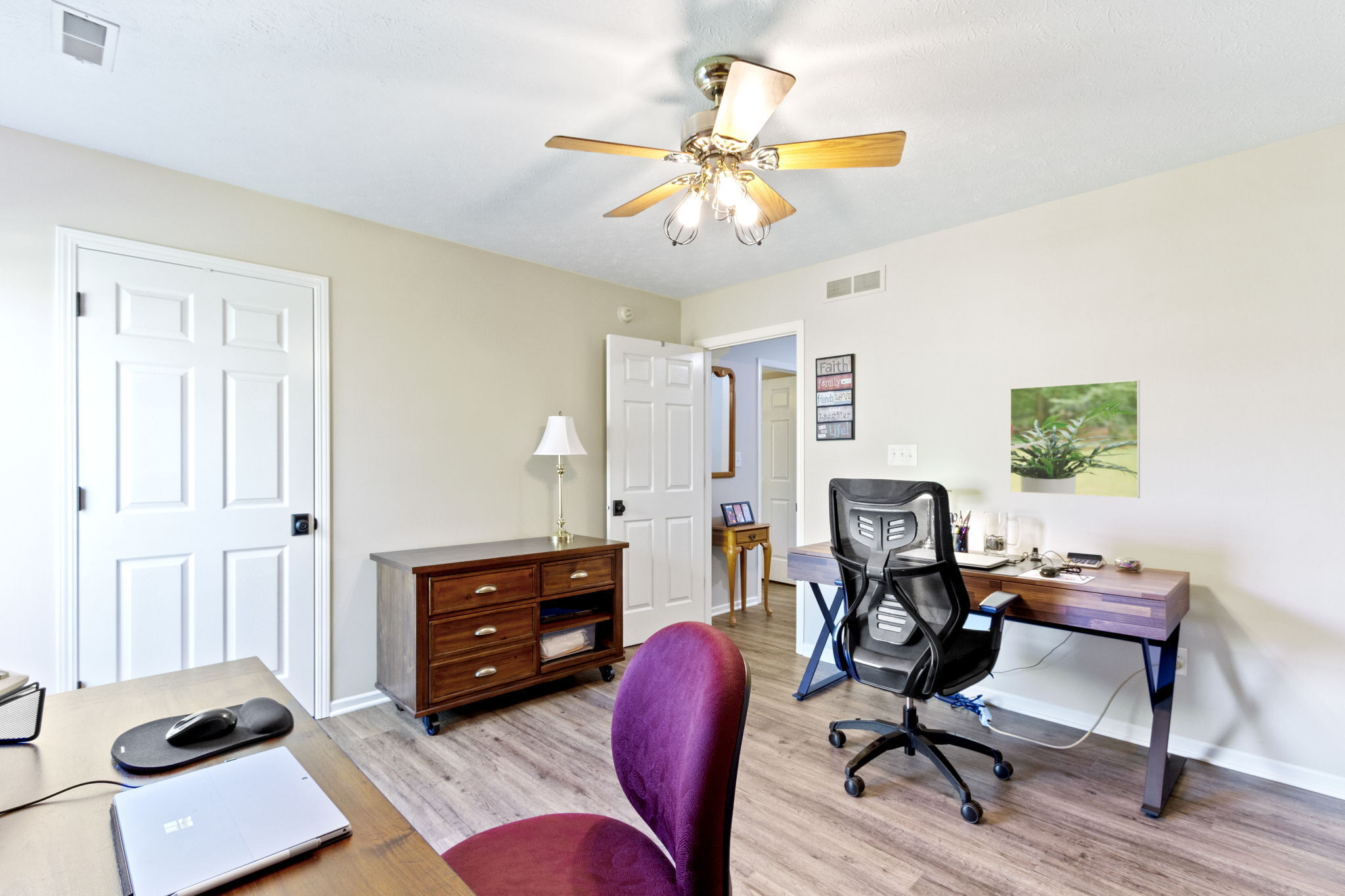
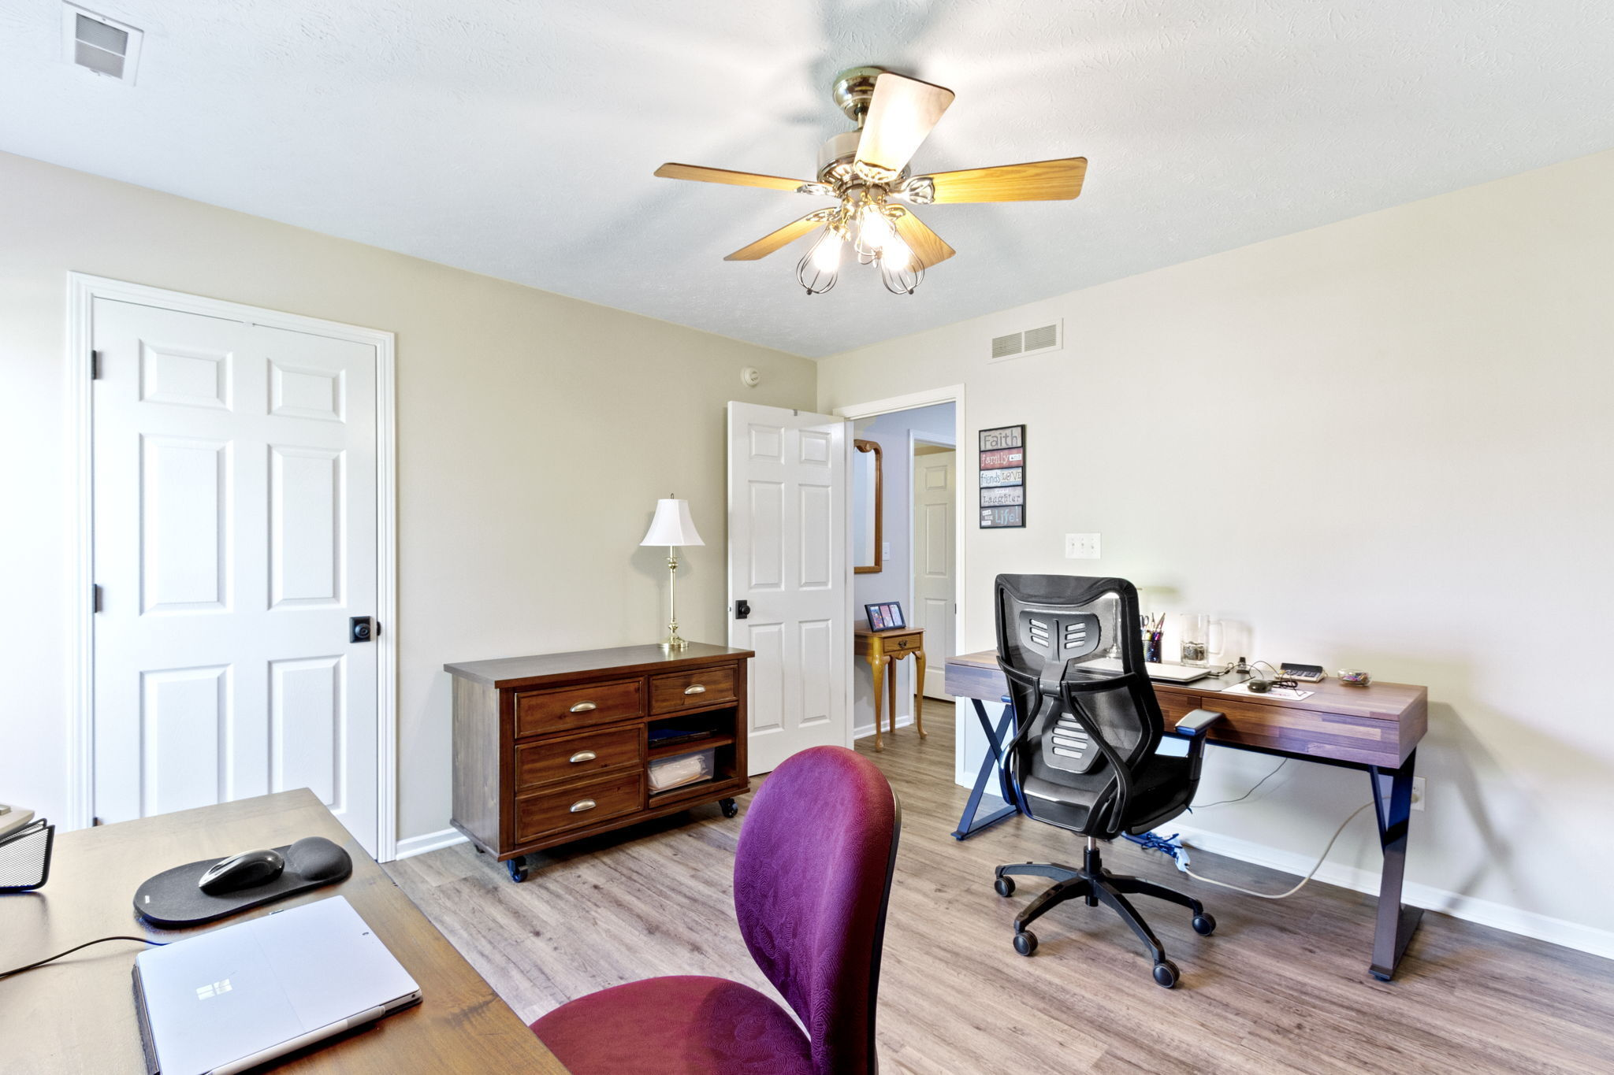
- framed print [1009,379,1141,499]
